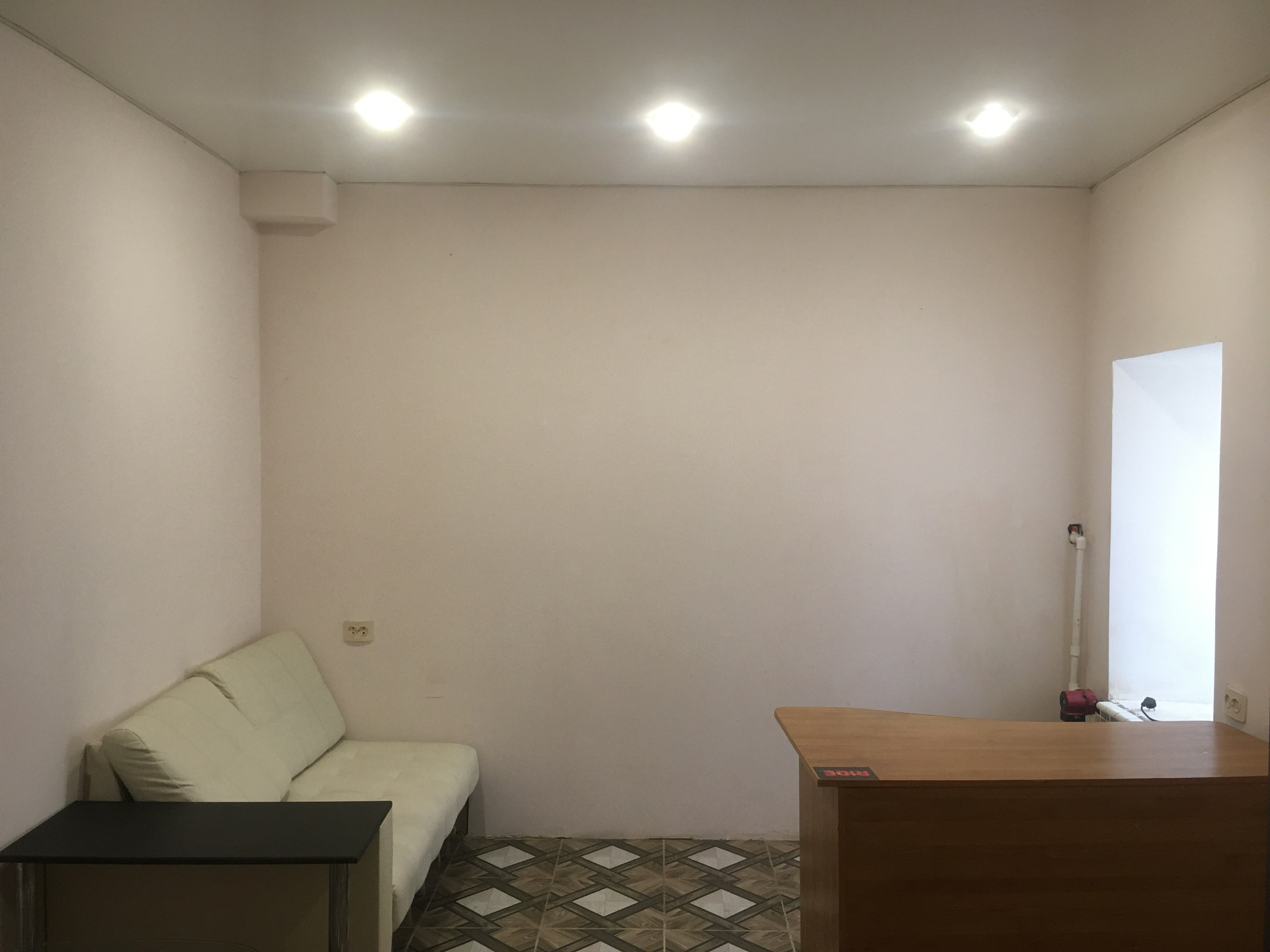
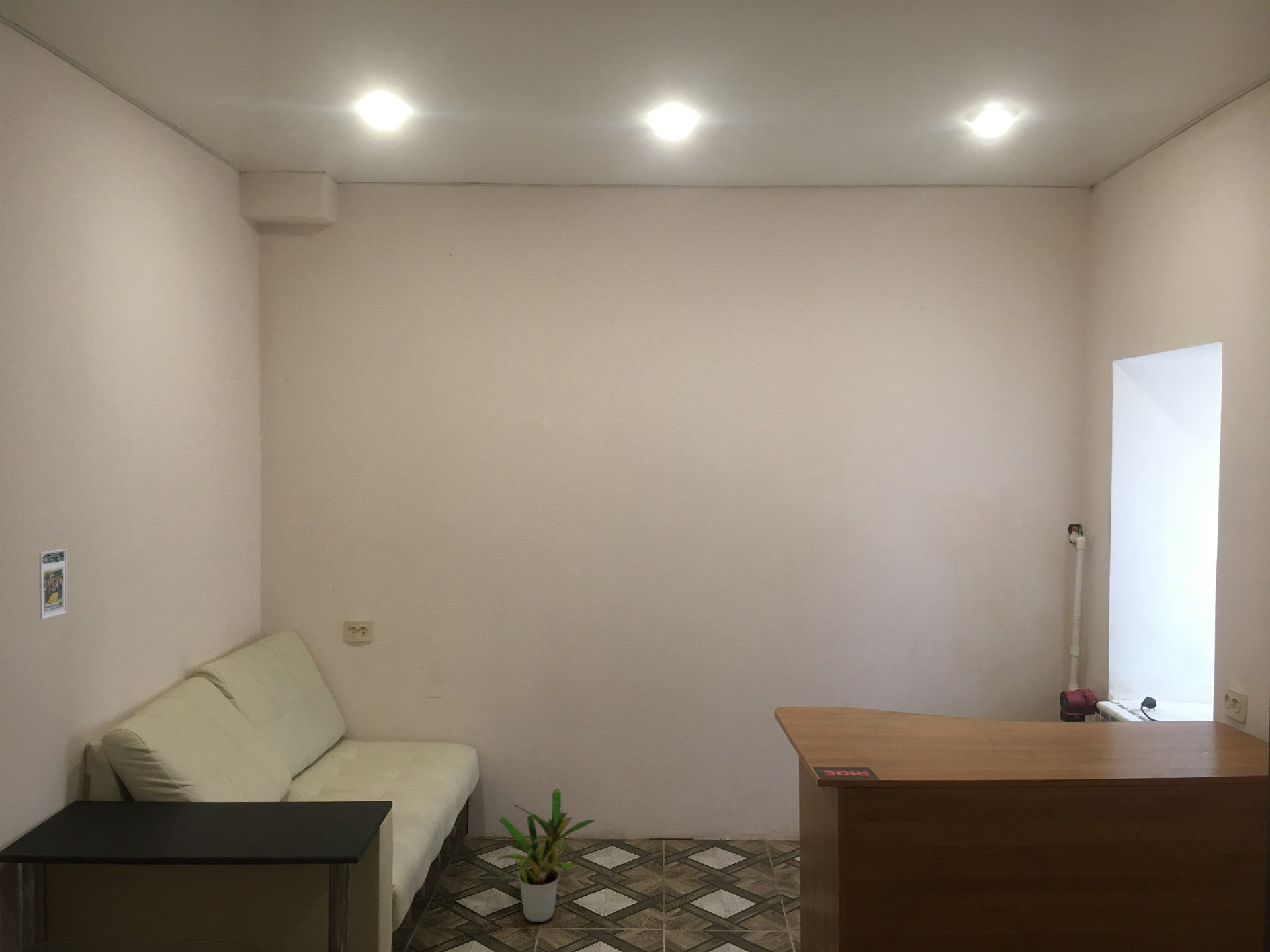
+ trading card [38,548,67,620]
+ potted plant [496,788,596,923]
